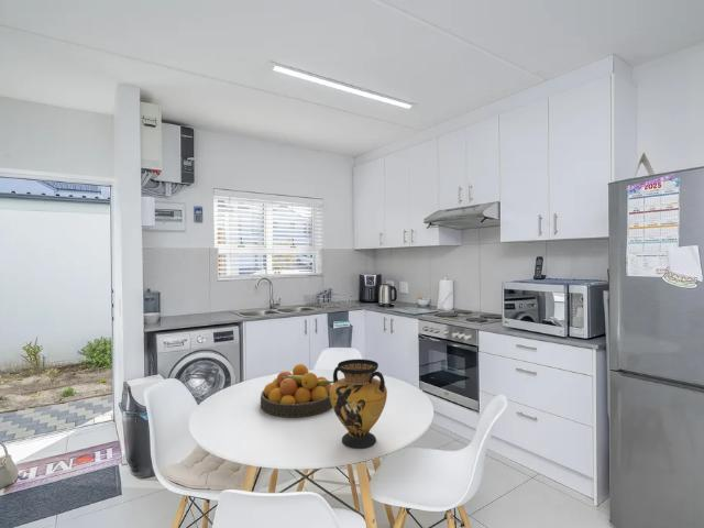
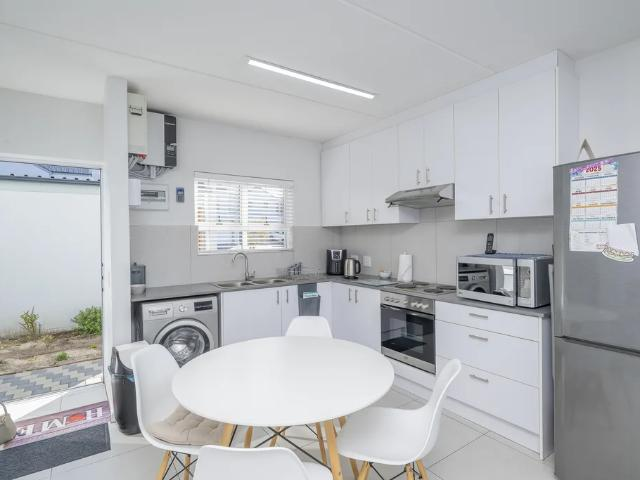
- fruit bowl [260,363,333,418]
- vase [330,359,388,450]
